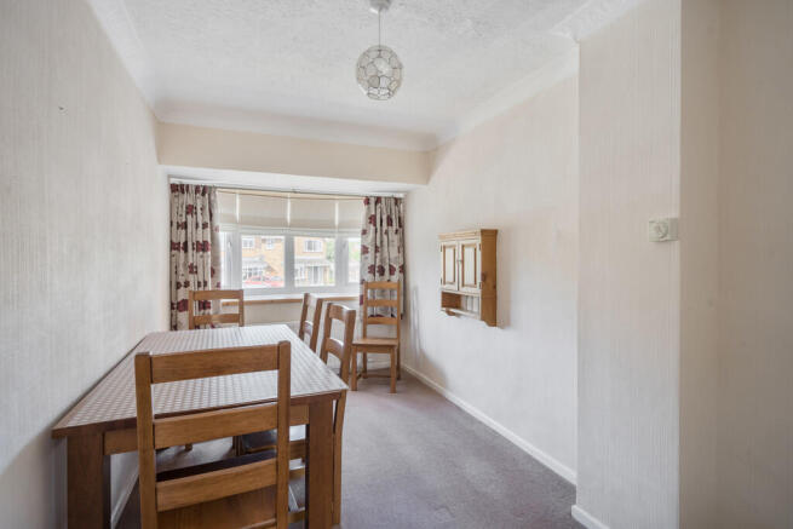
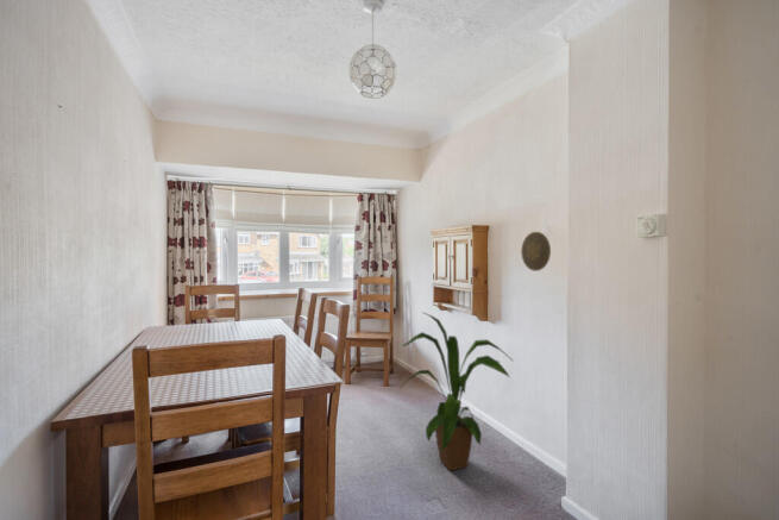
+ decorative plate [520,231,552,272]
+ house plant [398,311,515,471]
